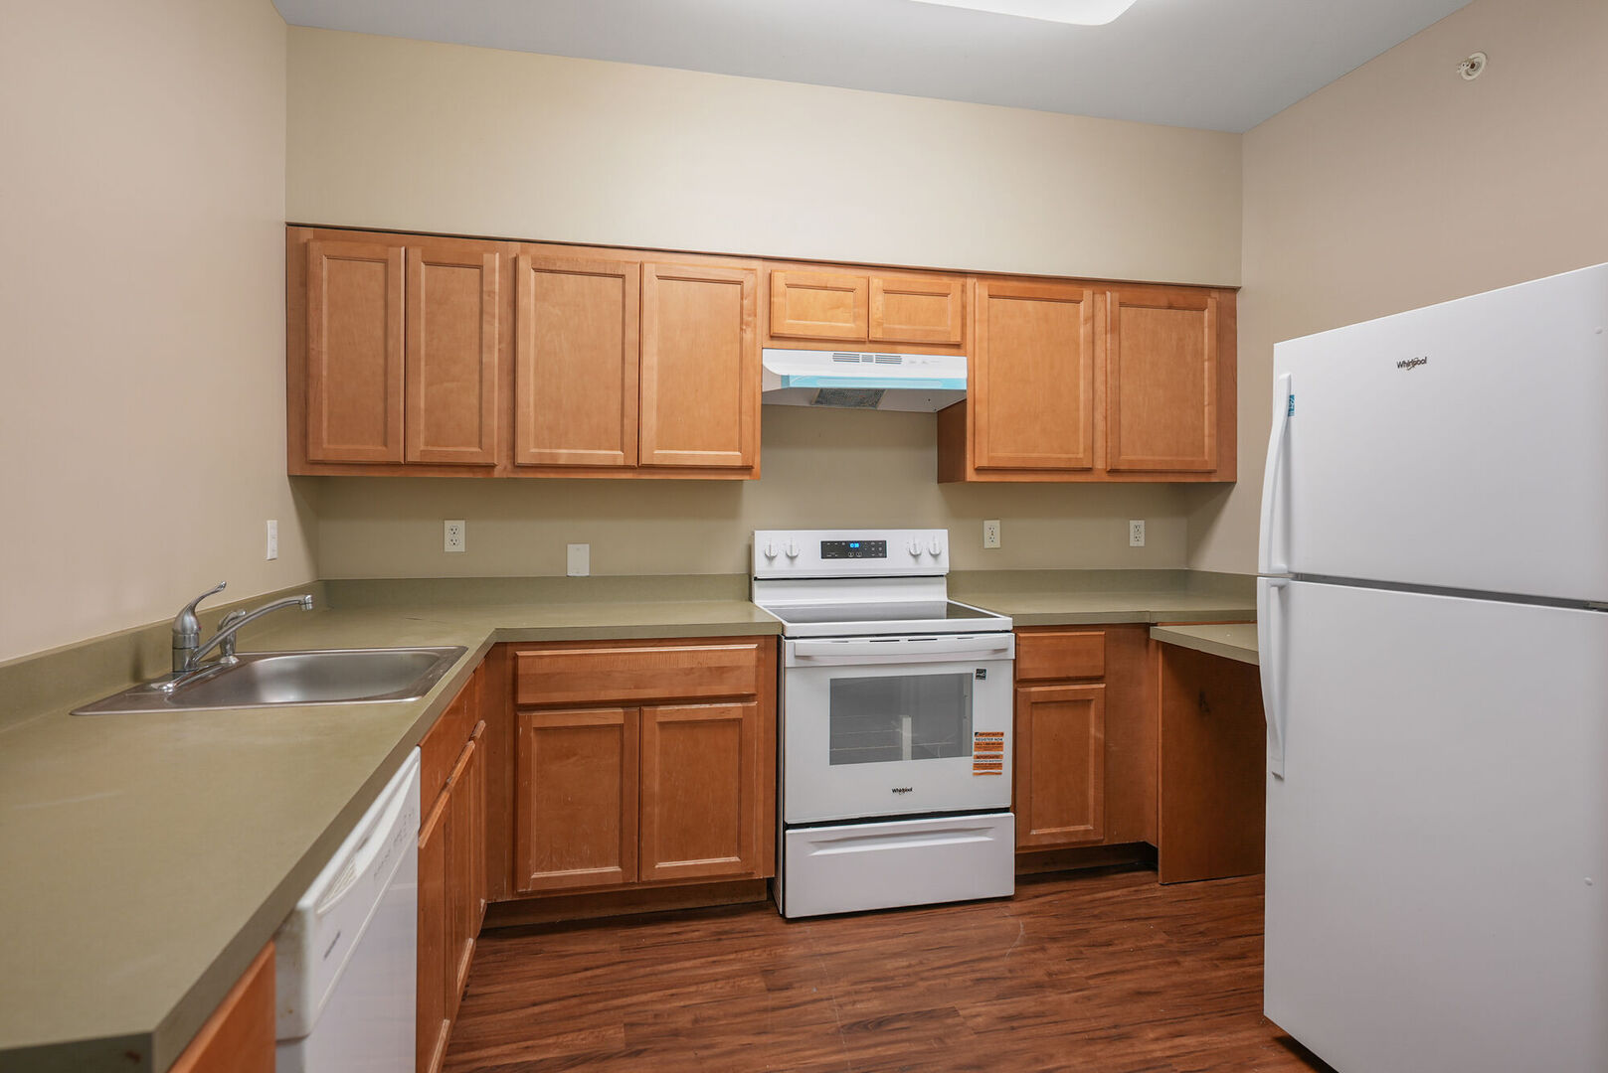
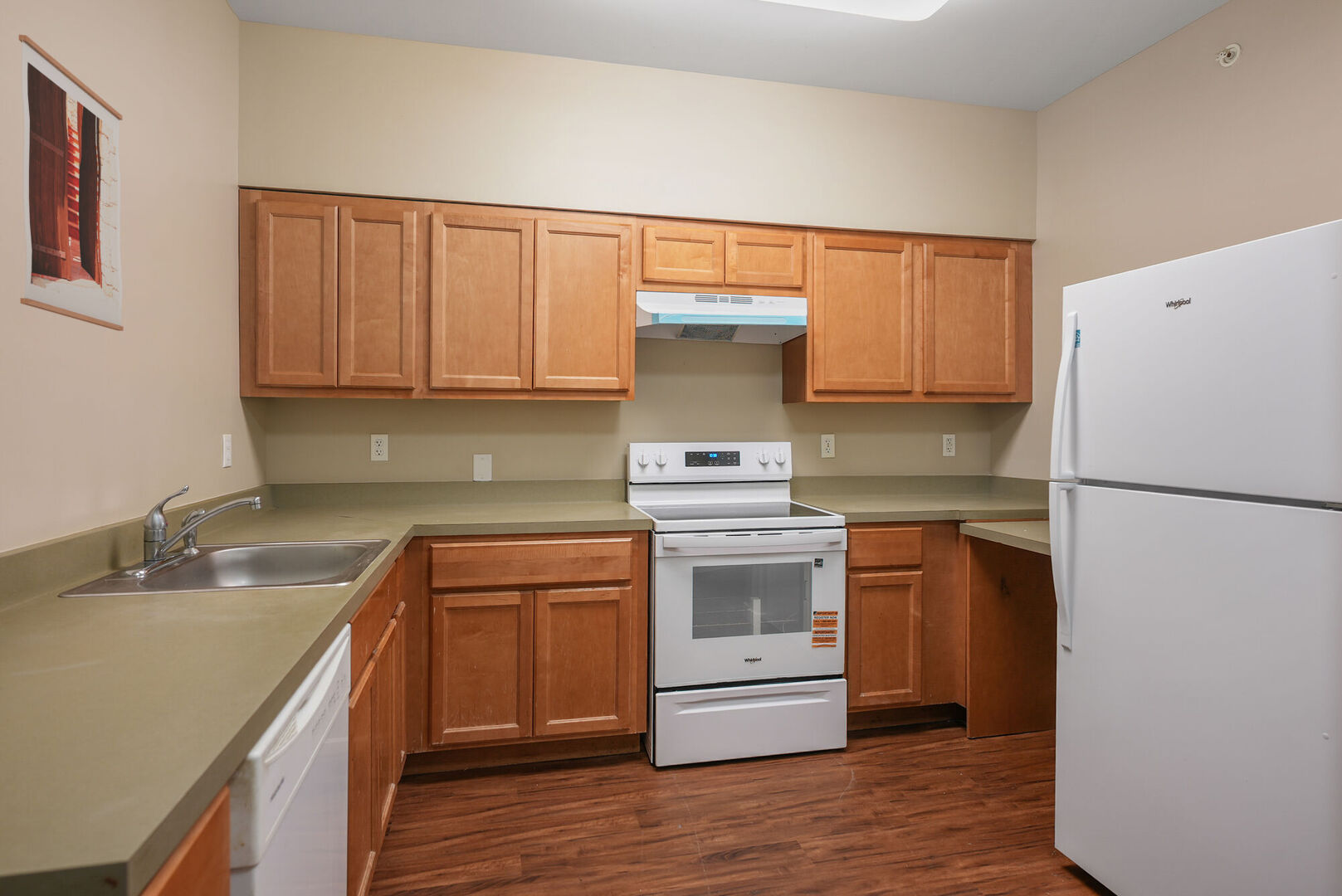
+ wall art [18,34,124,332]
